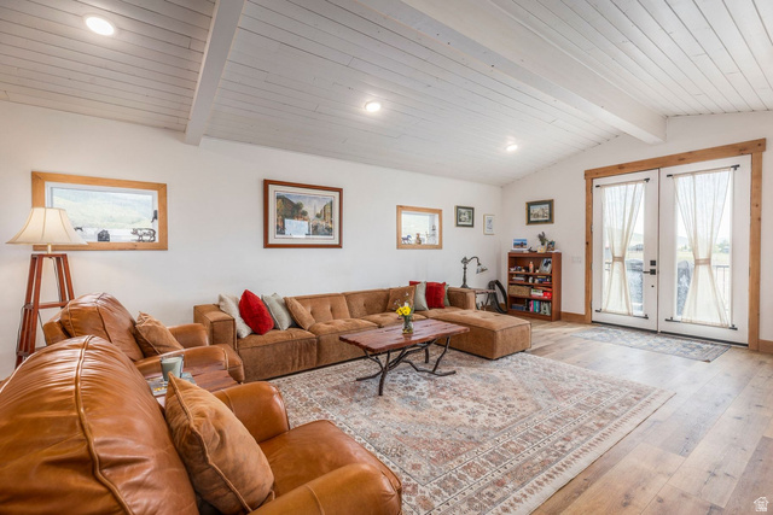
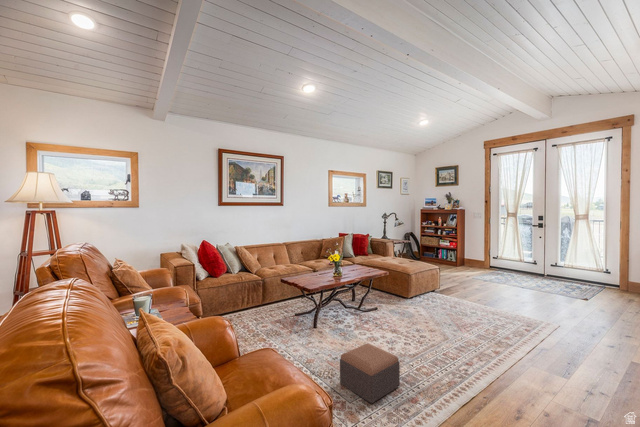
+ footstool [339,342,401,405]
